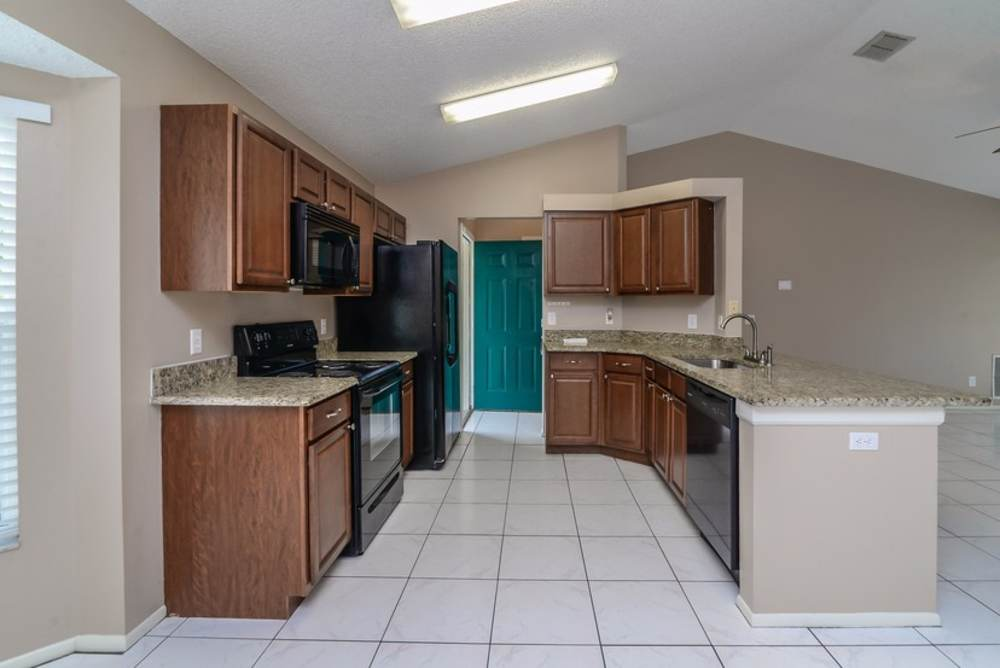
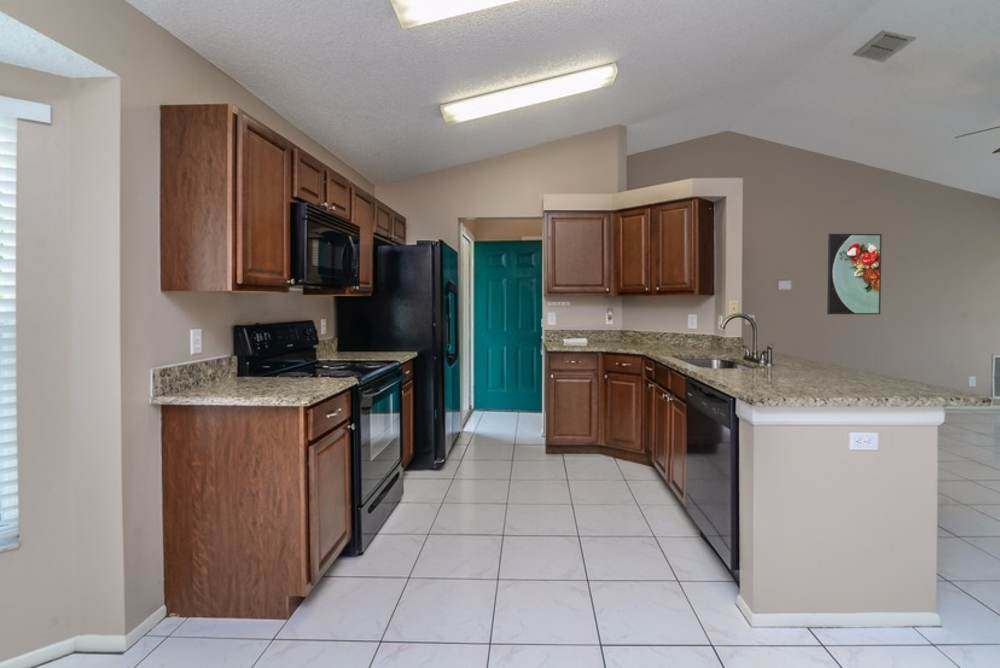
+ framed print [826,233,883,315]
